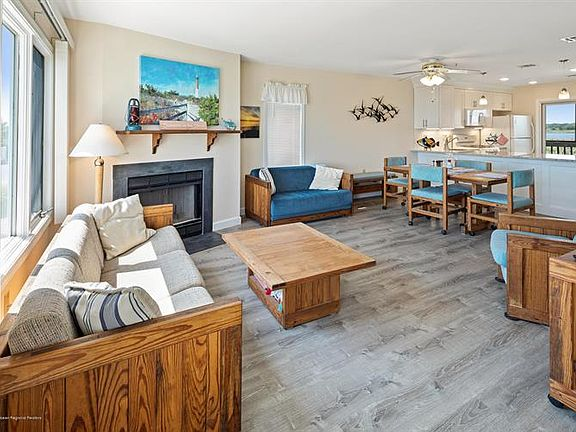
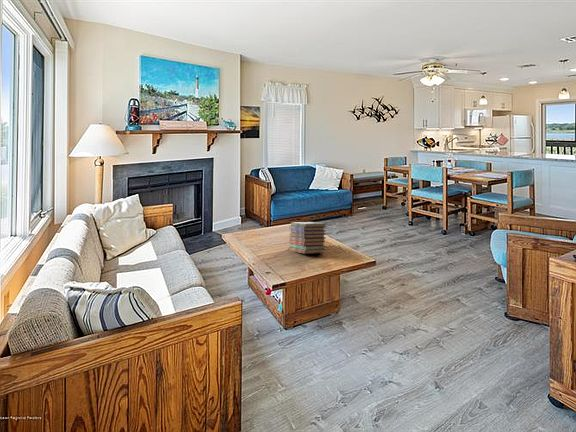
+ book stack [287,221,328,255]
